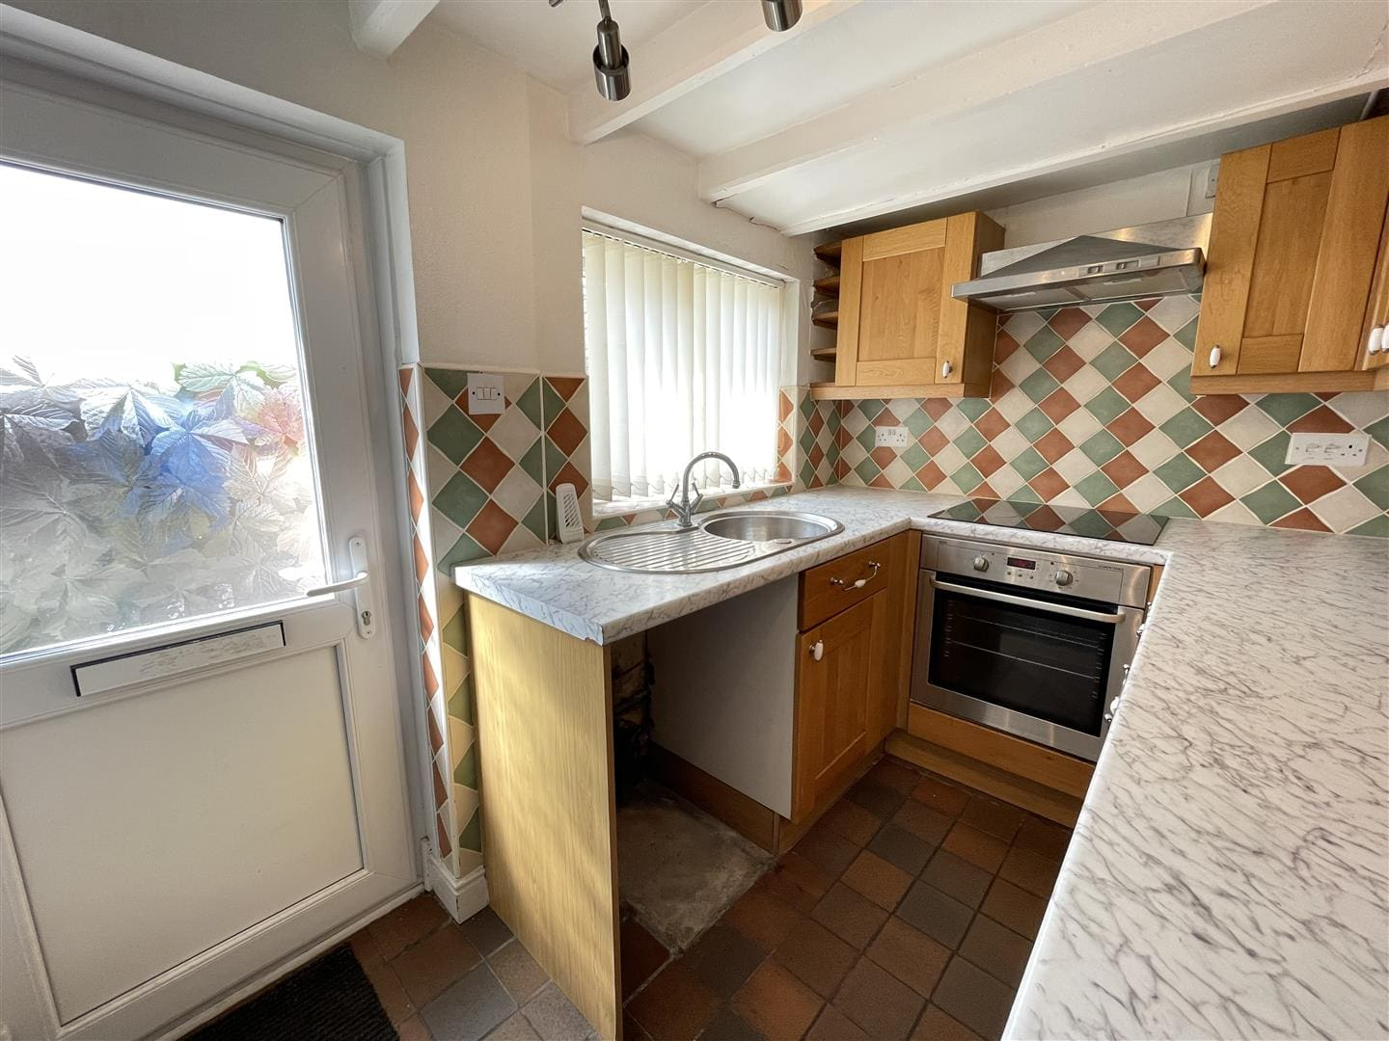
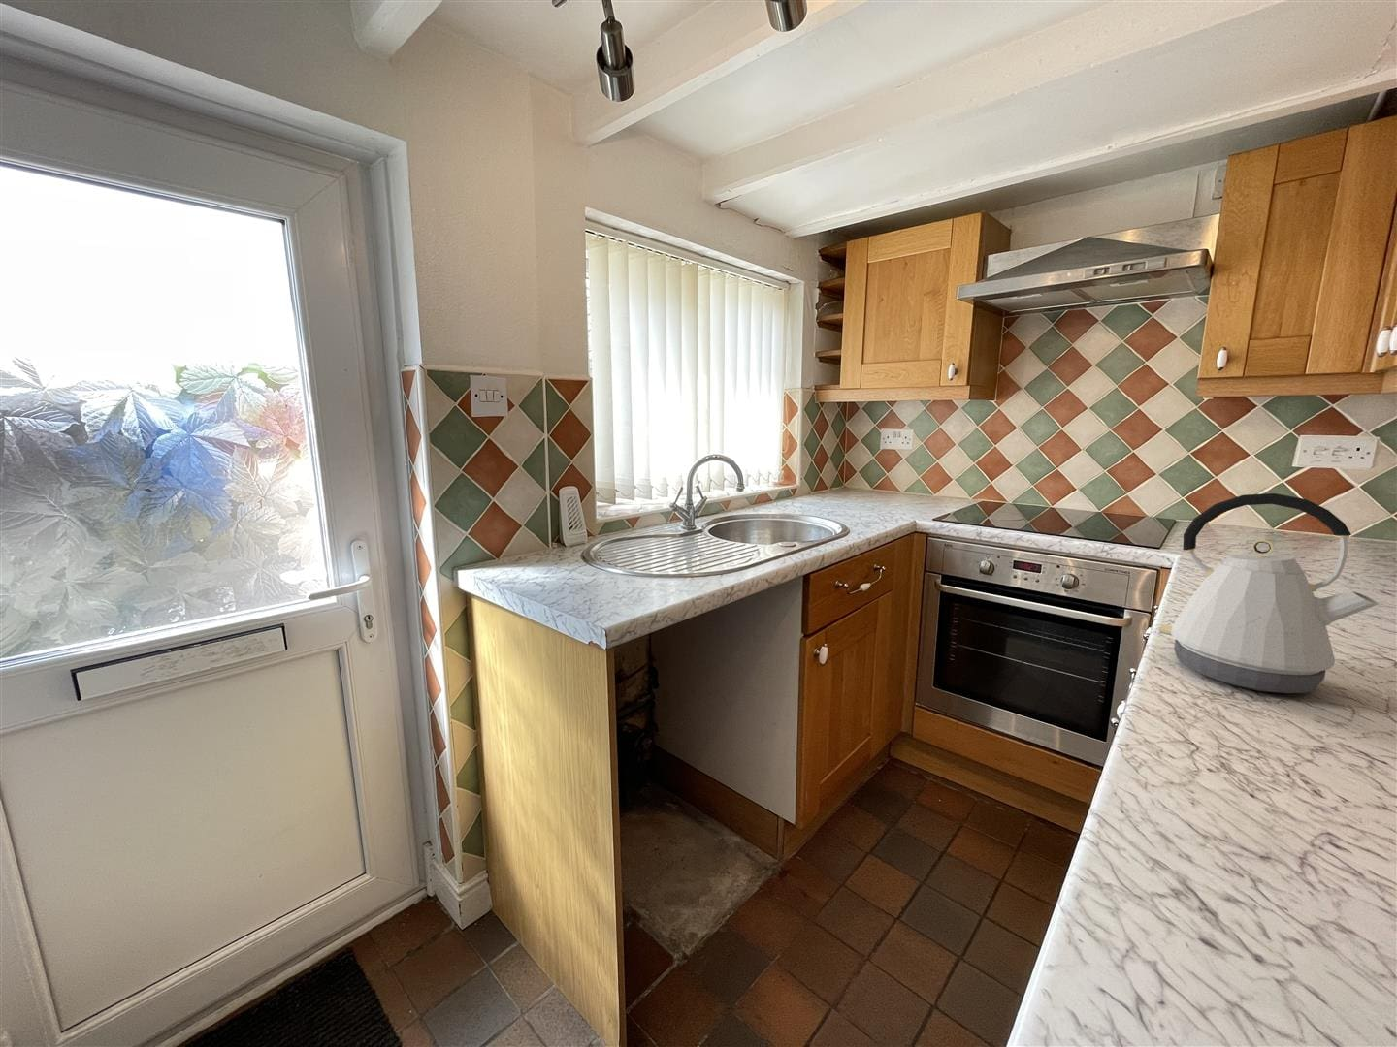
+ kettle [1157,493,1379,694]
